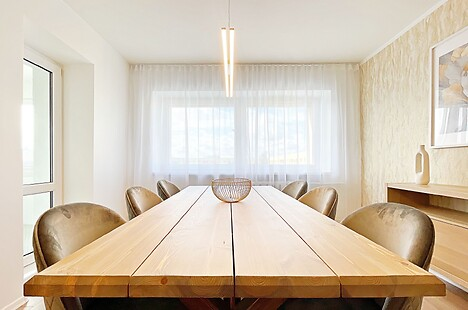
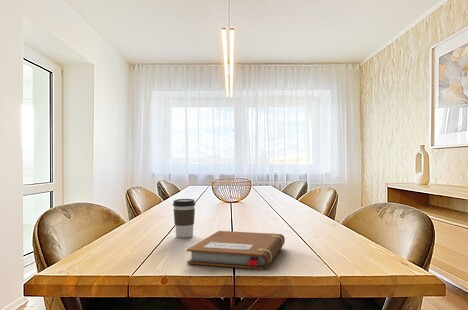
+ notebook [186,230,286,270]
+ coffee cup [172,198,196,239]
